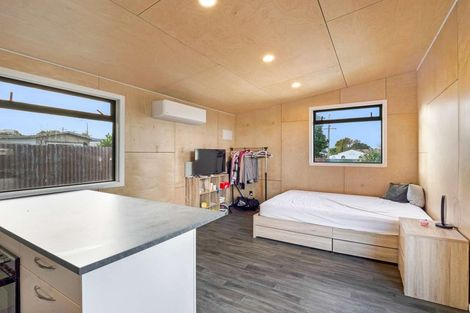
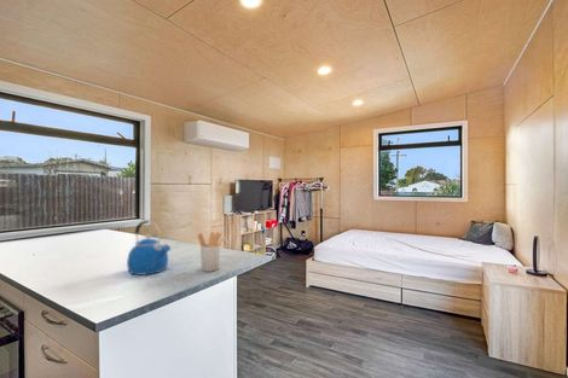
+ utensil holder [197,231,225,273]
+ kettle [126,219,172,277]
